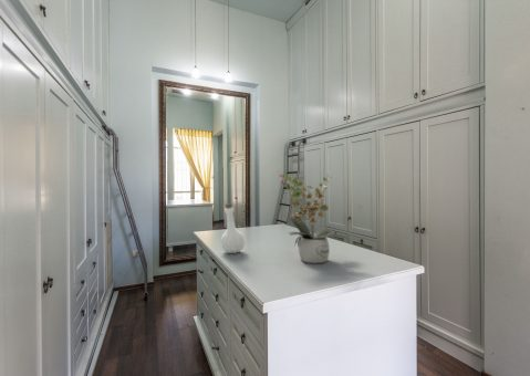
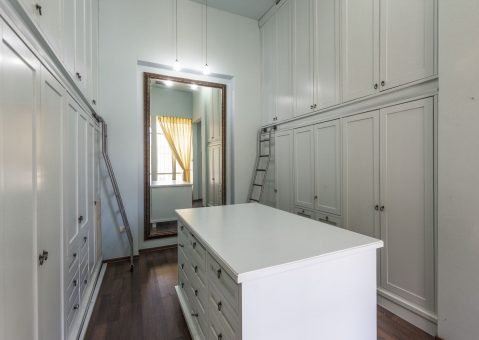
- potted plant [278,173,352,264]
- bottle [220,202,246,254]
